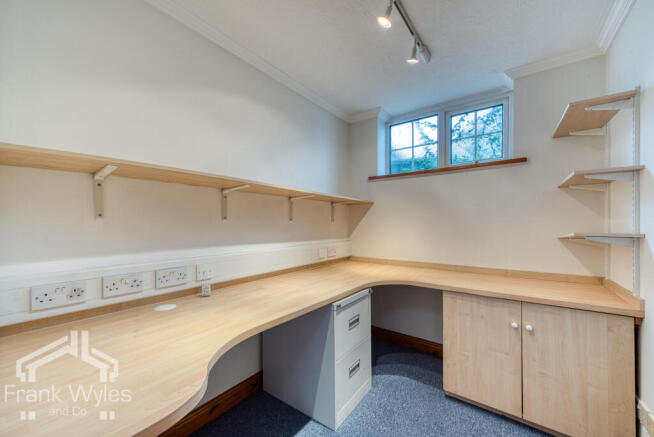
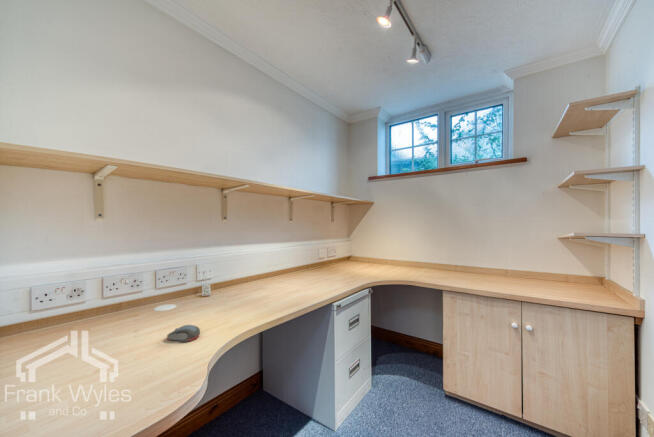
+ computer mouse [166,324,201,343]
